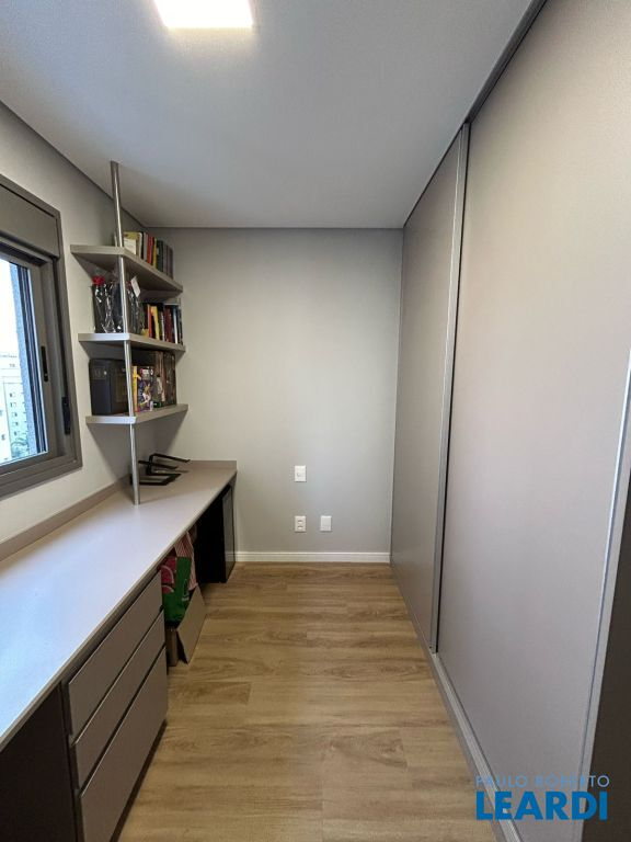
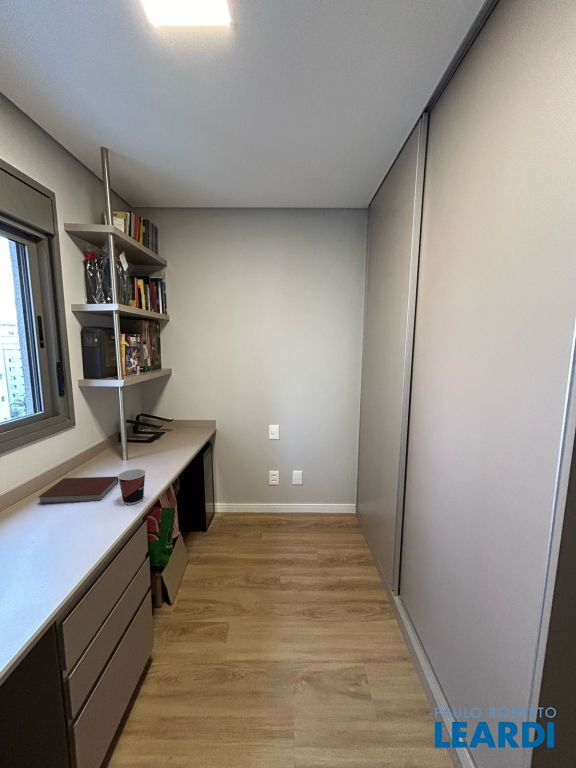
+ cup [117,468,147,506]
+ notebook [37,475,120,505]
